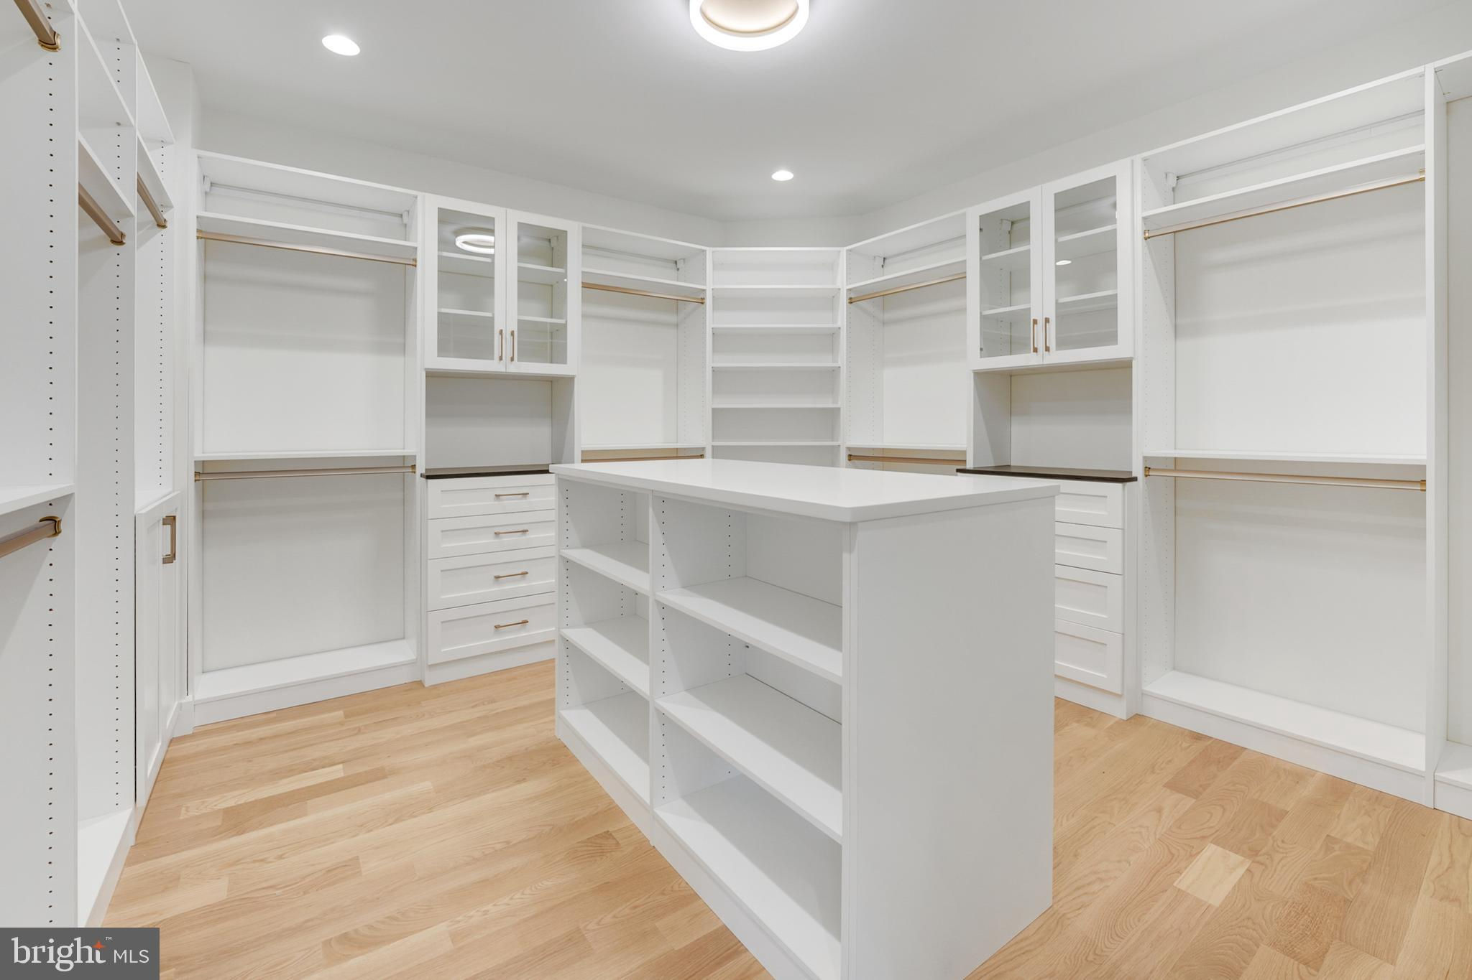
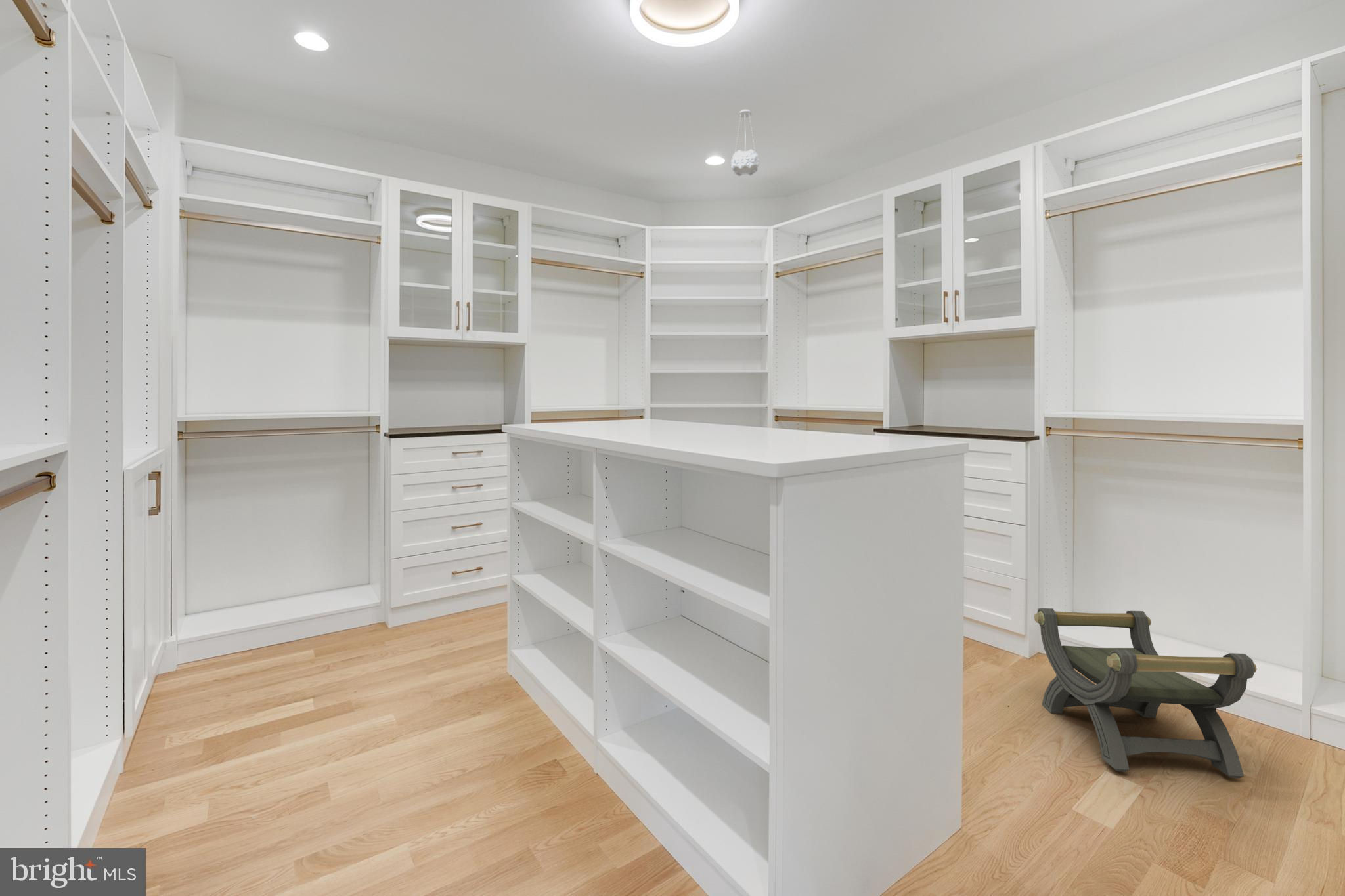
+ pendant light [730,109,760,177]
+ stool [1034,608,1258,779]
